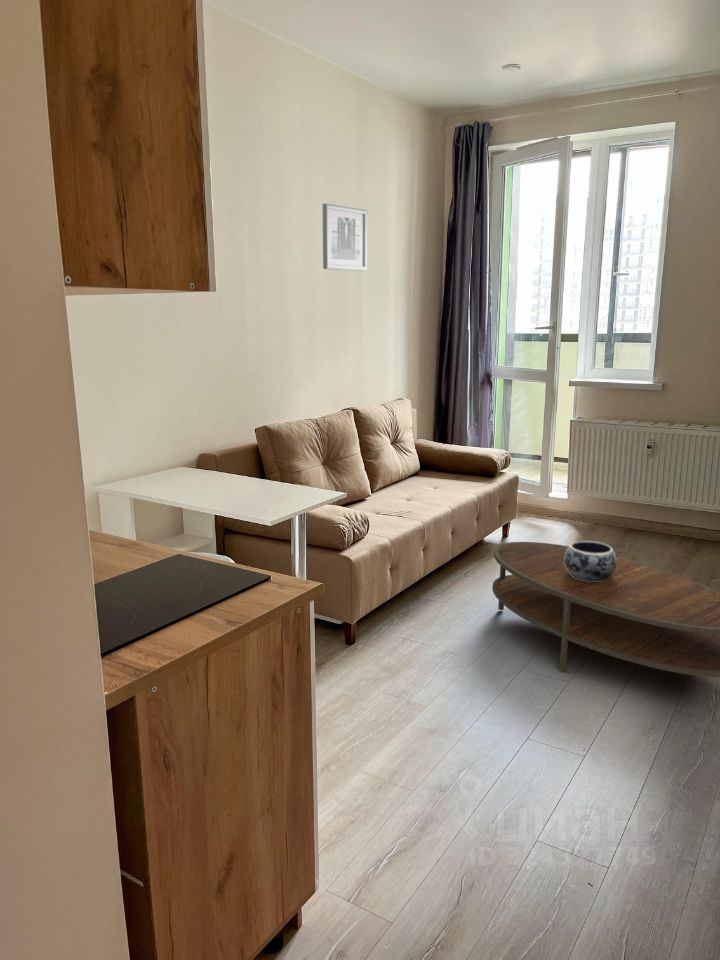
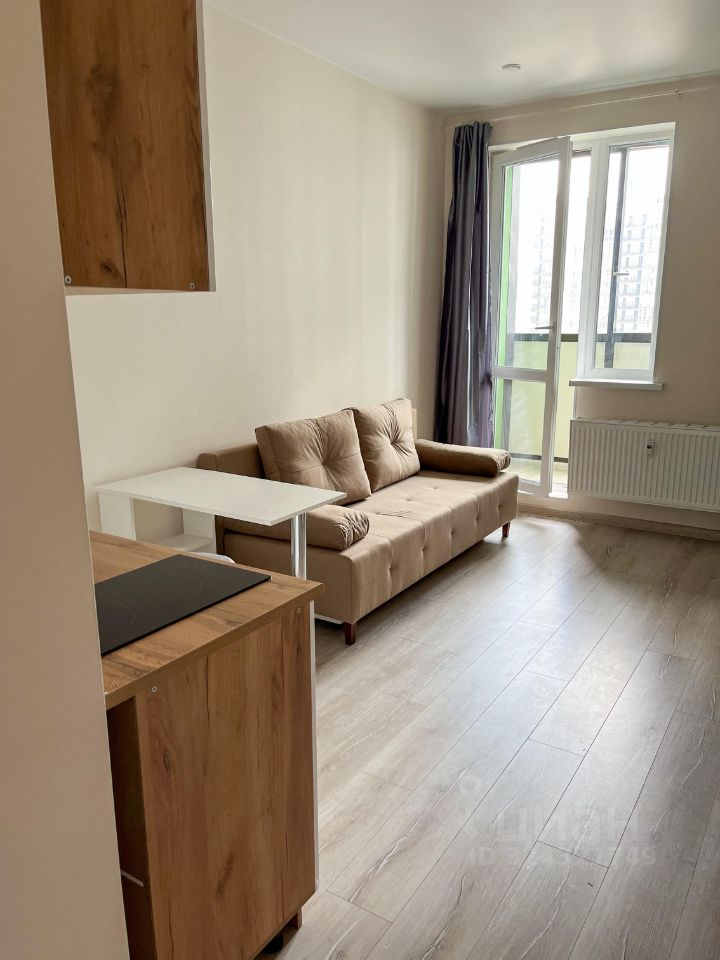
- decorative bowl [564,540,617,582]
- wall art [322,202,368,272]
- coffee table [491,541,720,678]
